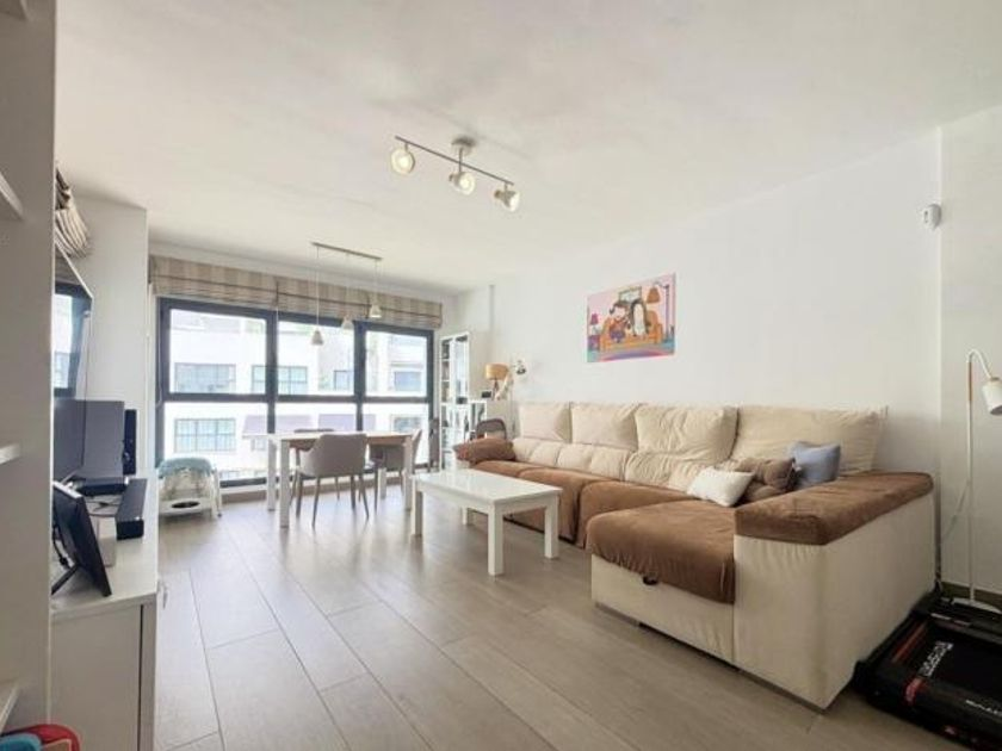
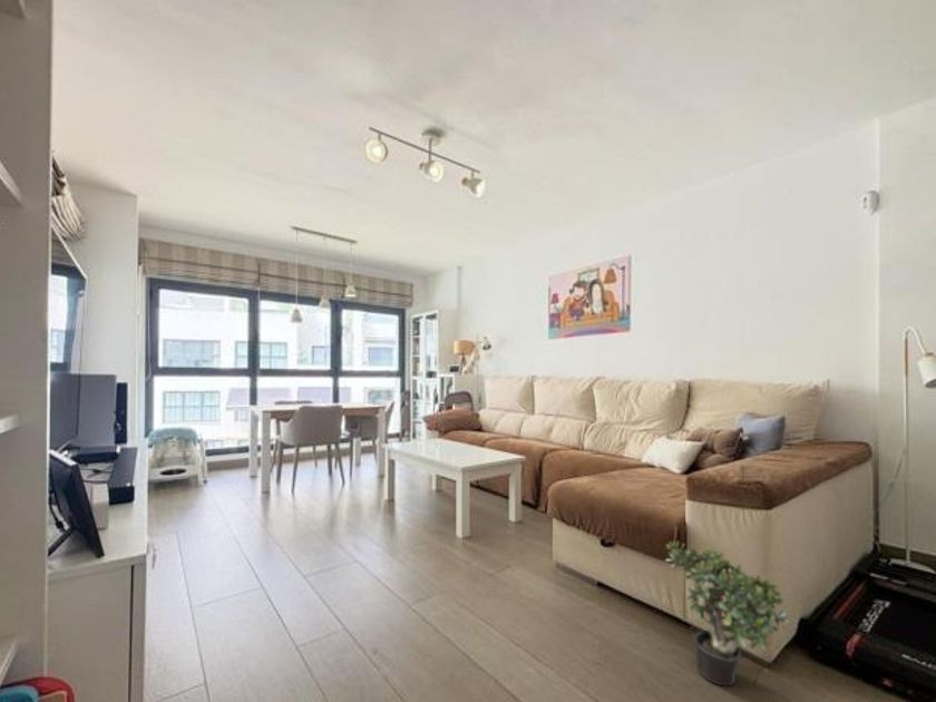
+ potted plant [664,539,790,688]
